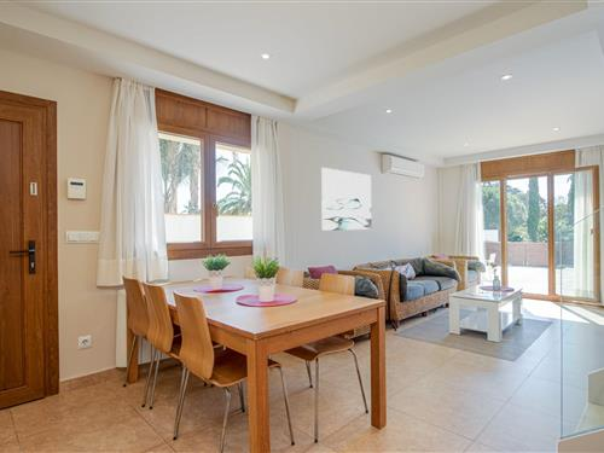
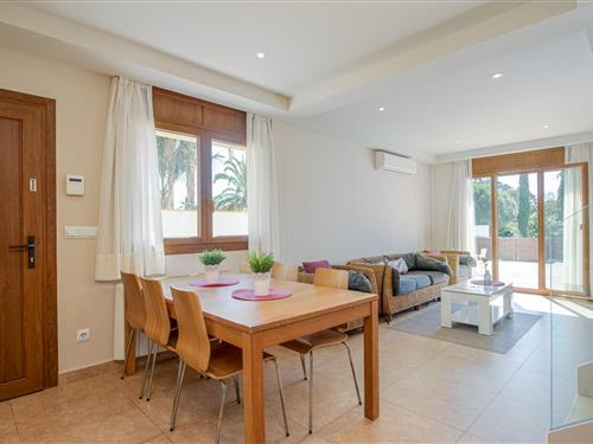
- wall art [320,167,372,232]
